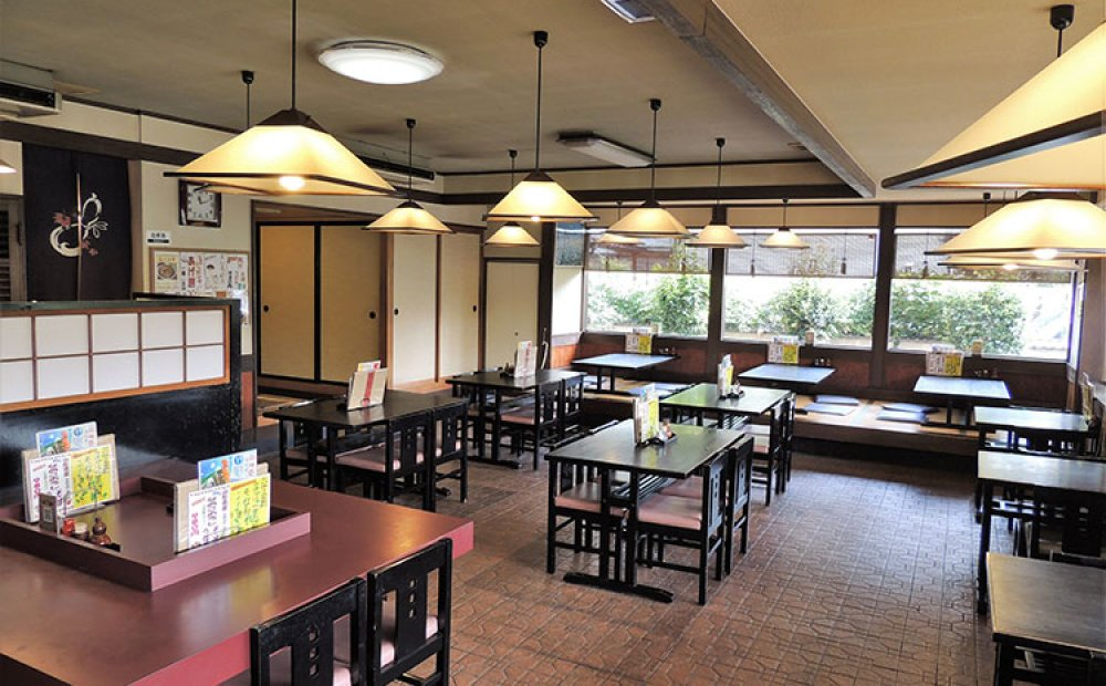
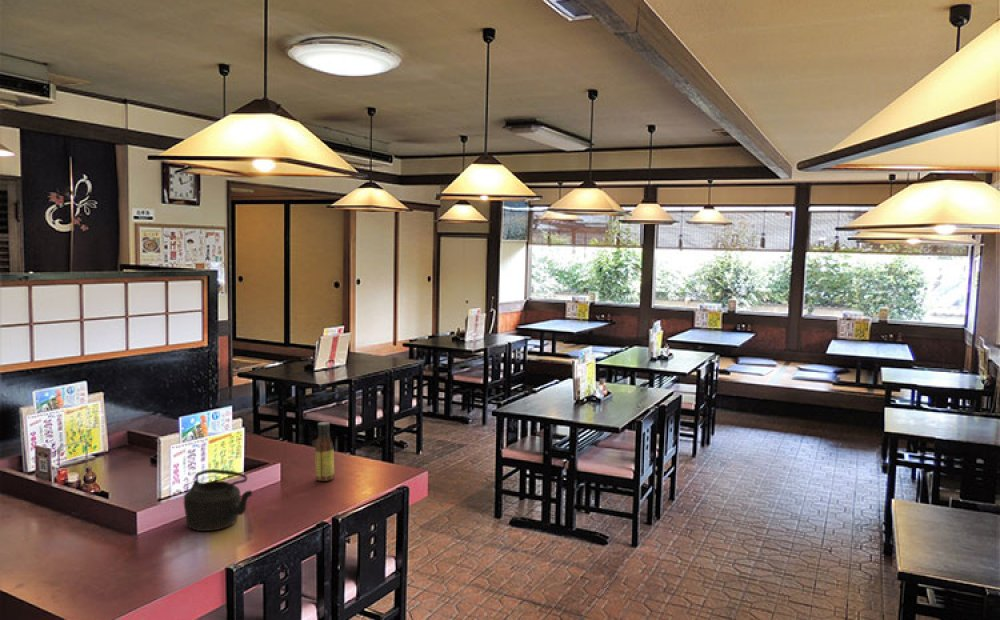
+ sauce bottle [314,421,335,482]
+ teapot [183,468,253,532]
